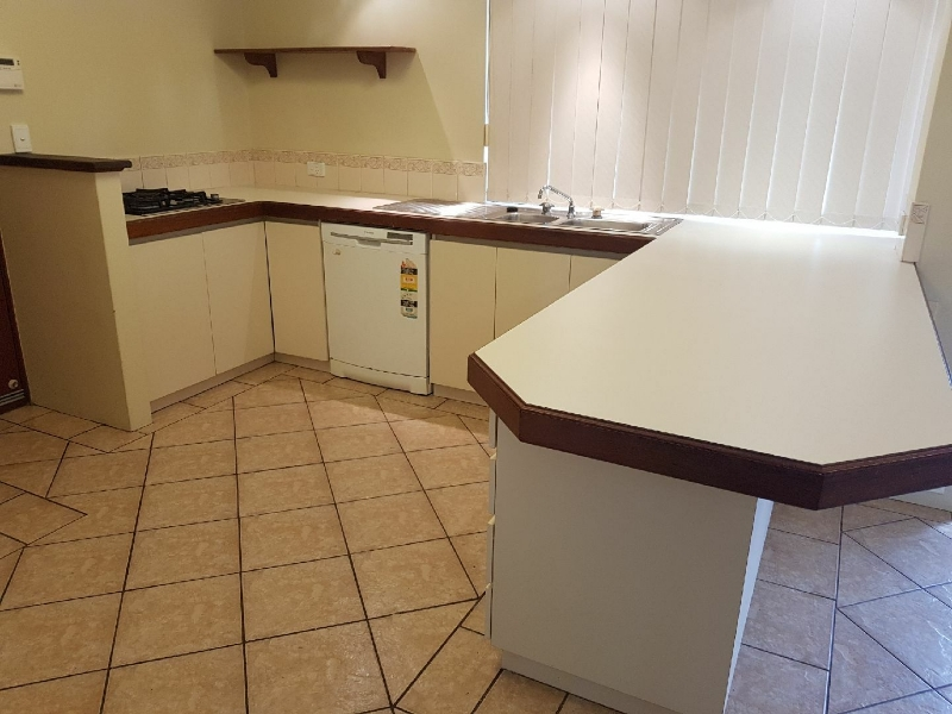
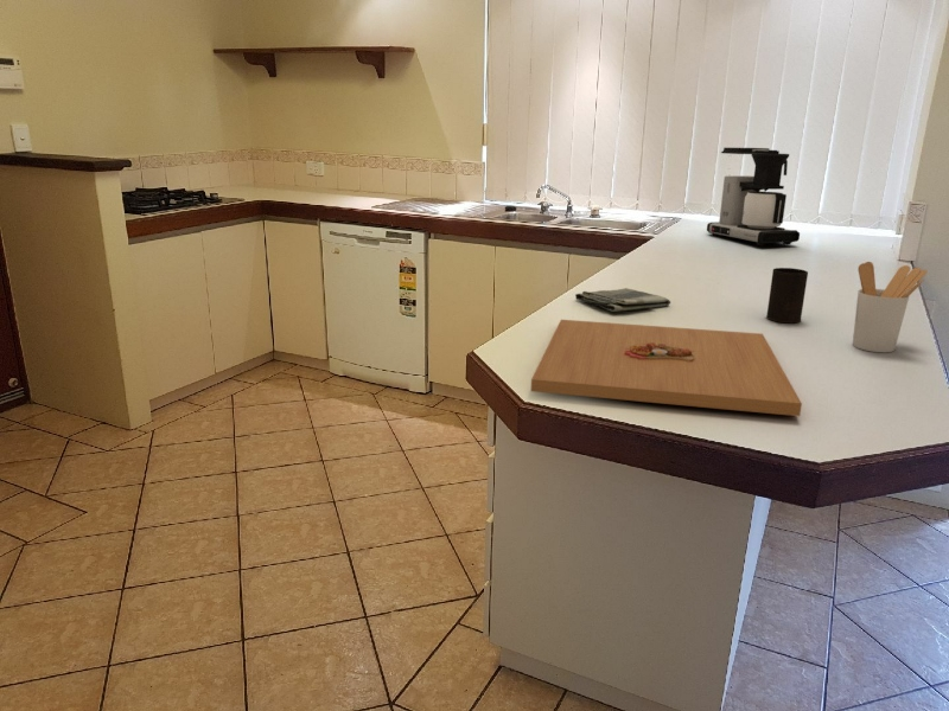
+ platter [530,319,803,417]
+ coffee maker [706,147,801,246]
+ utensil holder [852,261,929,353]
+ dish towel [574,287,671,313]
+ cup [765,267,809,324]
